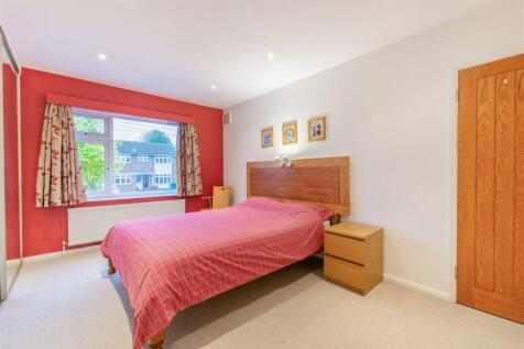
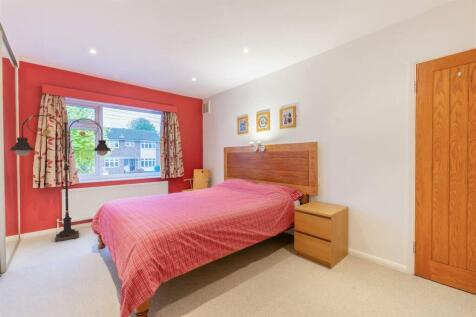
+ floor lamp [9,110,112,243]
